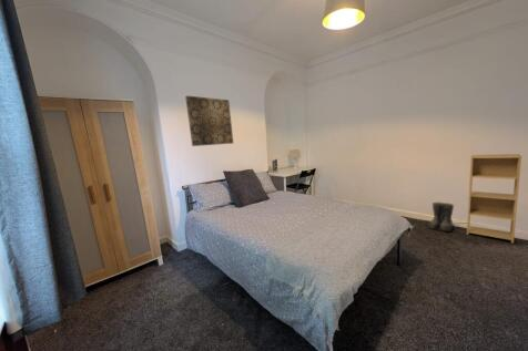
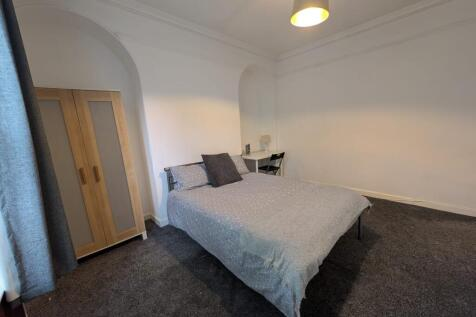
- wall art [184,94,234,147]
- shelving unit [466,153,522,245]
- boots [427,202,455,233]
